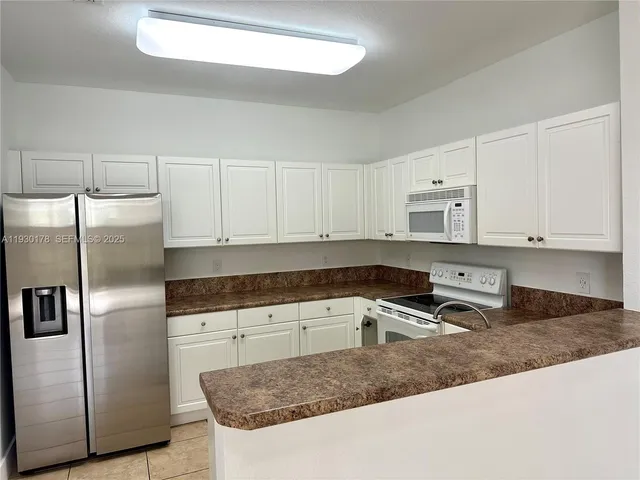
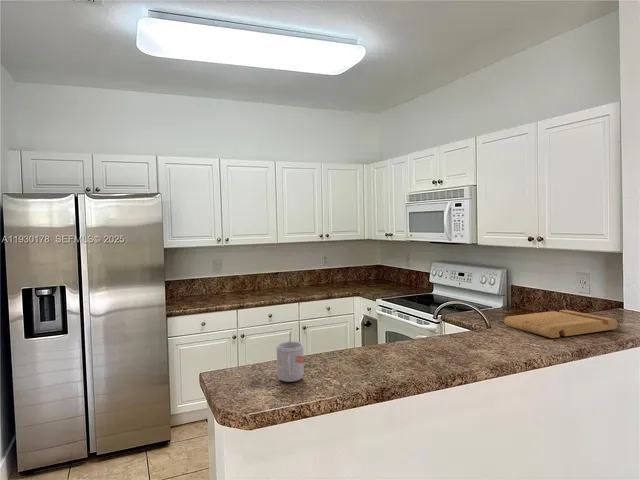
+ cutting board [503,309,618,339]
+ mug [275,331,305,383]
